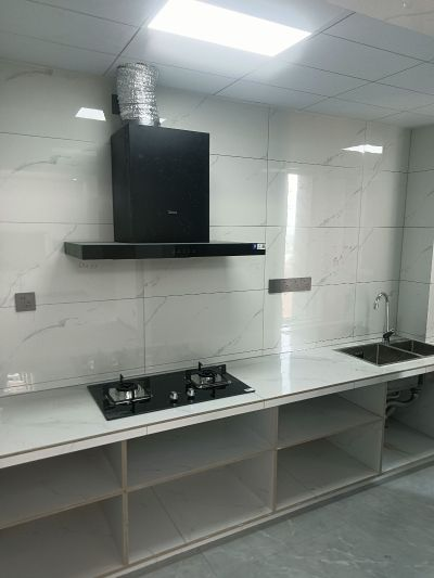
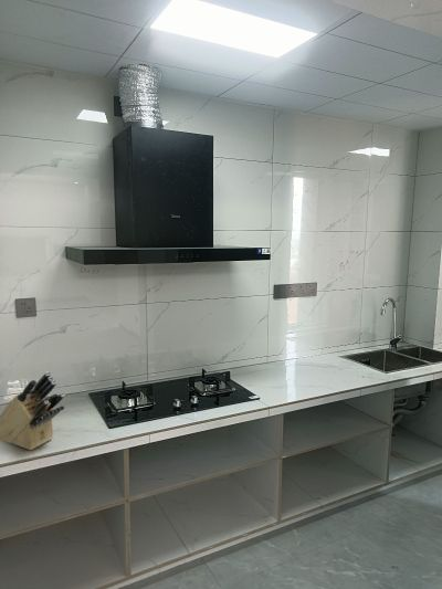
+ knife block [0,370,66,451]
